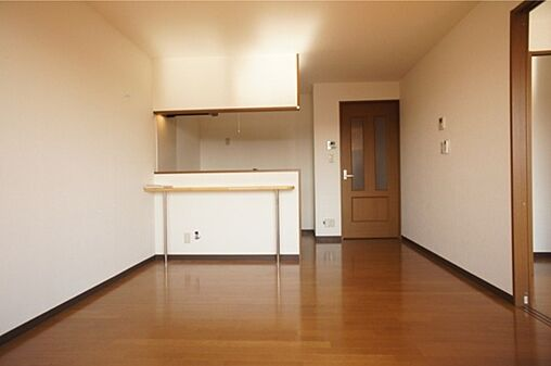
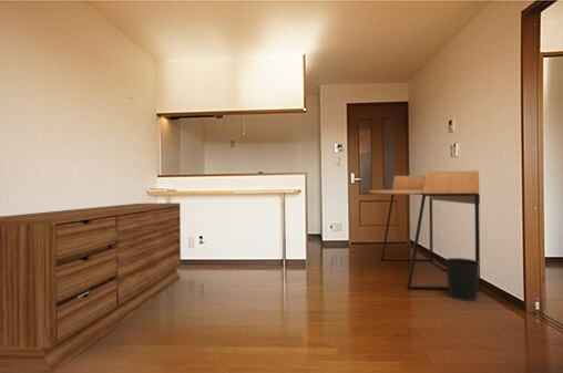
+ wastebasket [444,257,481,302]
+ sideboard [0,201,182,373]
+ desk [368,169,481,291]
